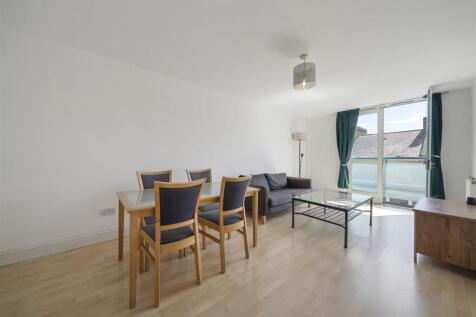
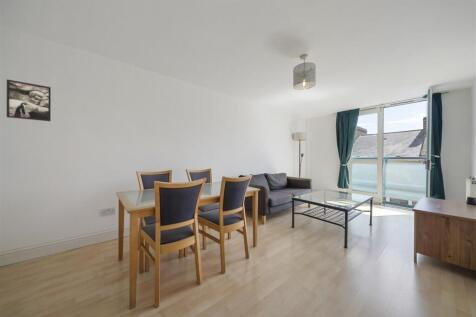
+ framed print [6,78,52,122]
